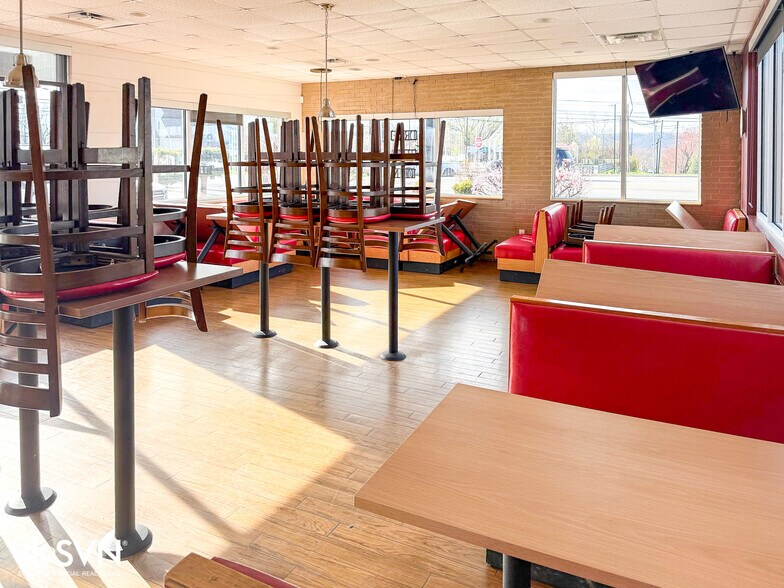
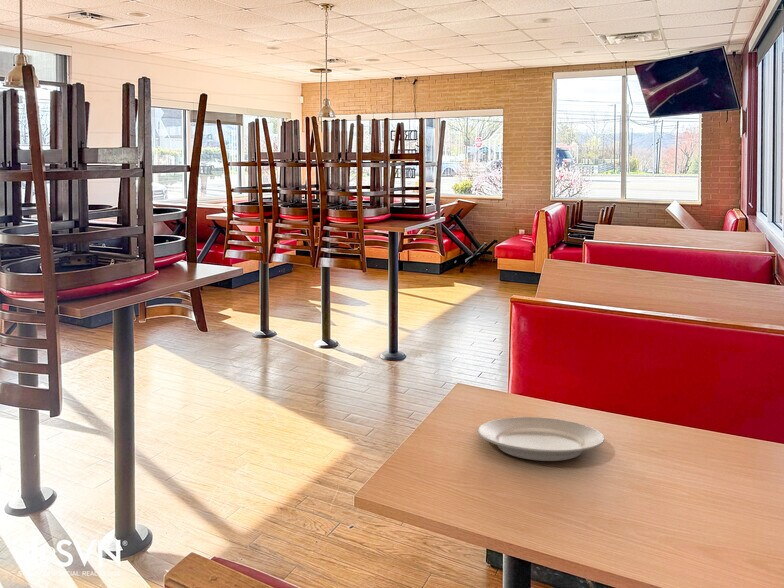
+ plate [477,416,606,462]
